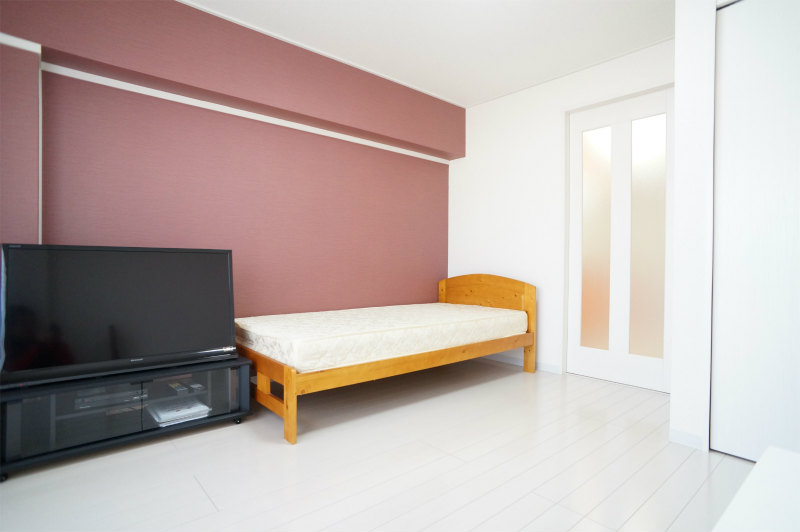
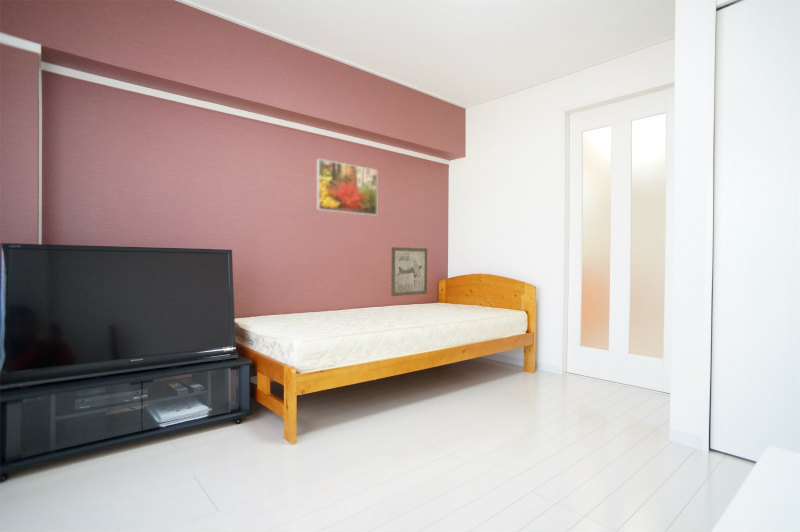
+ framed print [316,157,379,217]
+ wall art [390,246,428,297]
